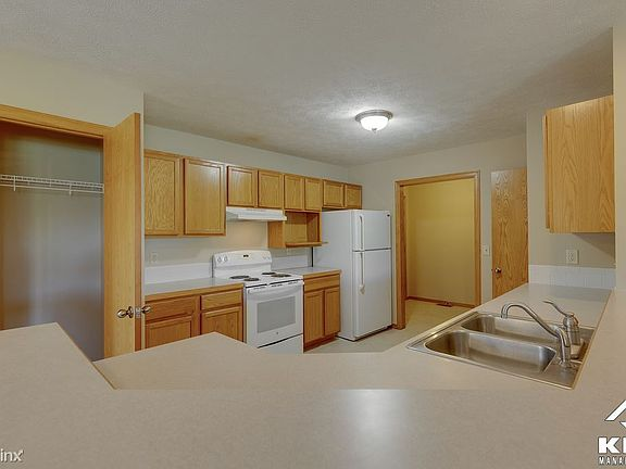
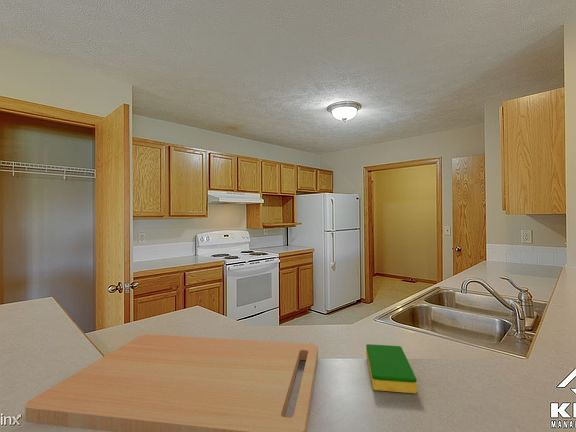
+ dish sponge [365,343,418,394]
+ cutting board [24,333,319,432]
